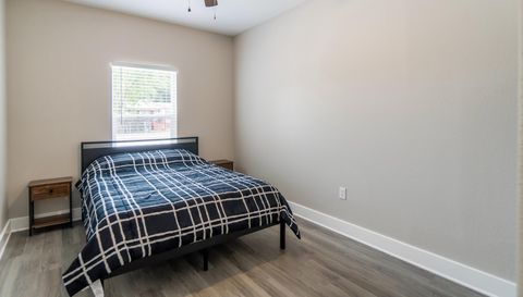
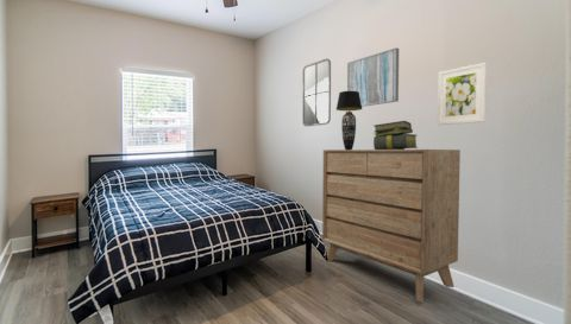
+ wall art [346,46,400,108]
+ home mirror [301,57,332,127]
+ dresser [321,148,462,303]
+ stack of books [372,120,419,150]
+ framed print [437,62,488,126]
+ table lamp [335,90,364,150]
